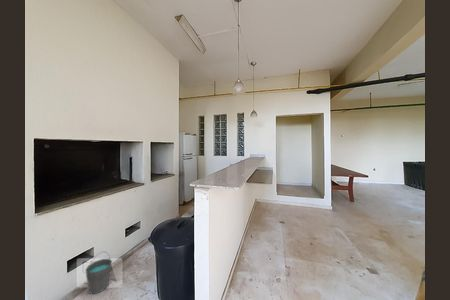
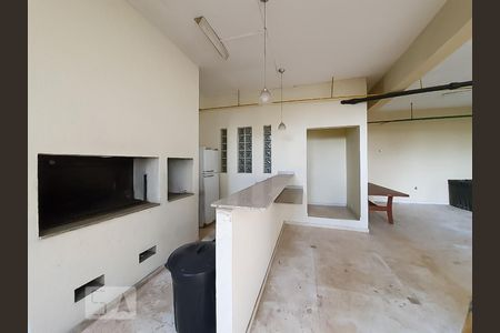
- bucket [84,251,113,295]
